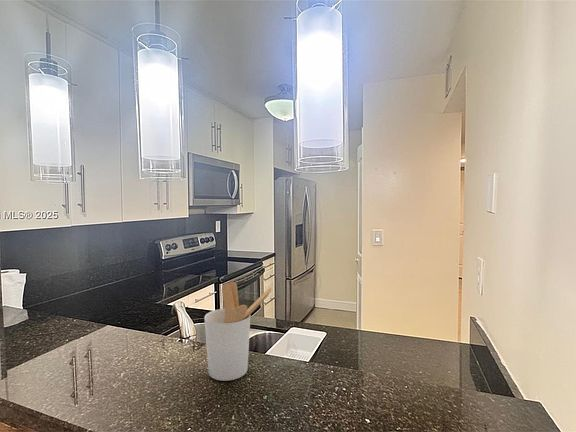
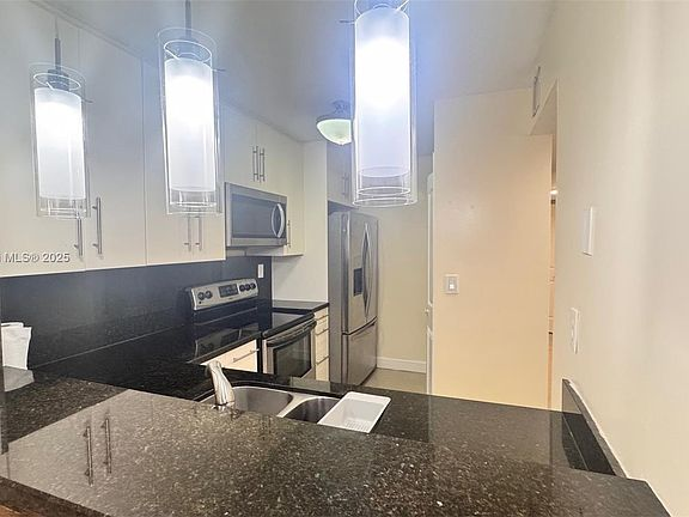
- utensil holder [203,281,273,382]
